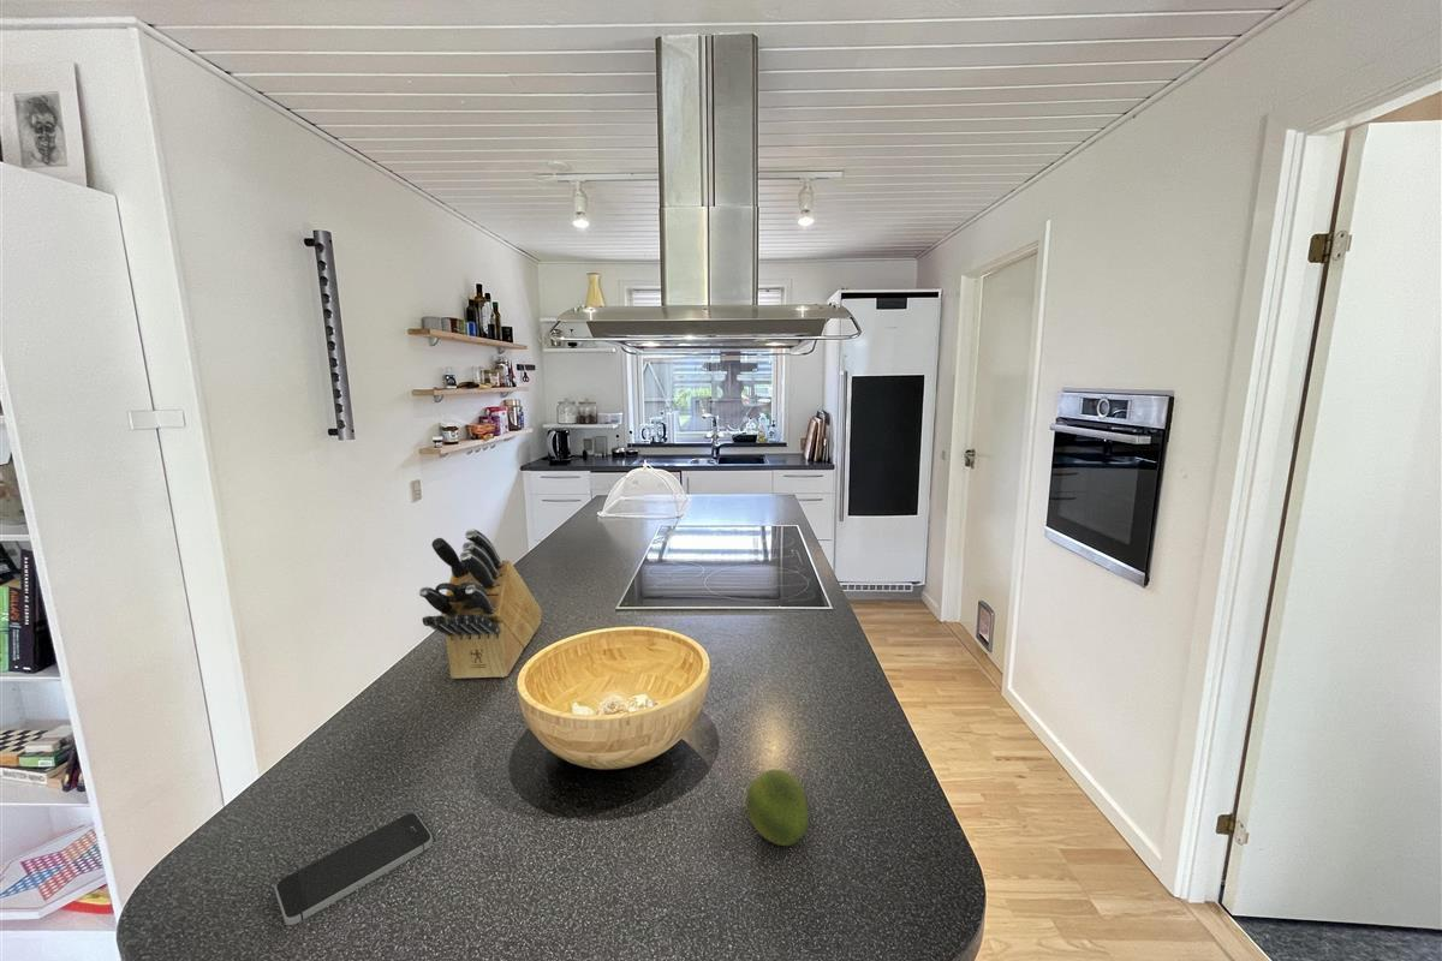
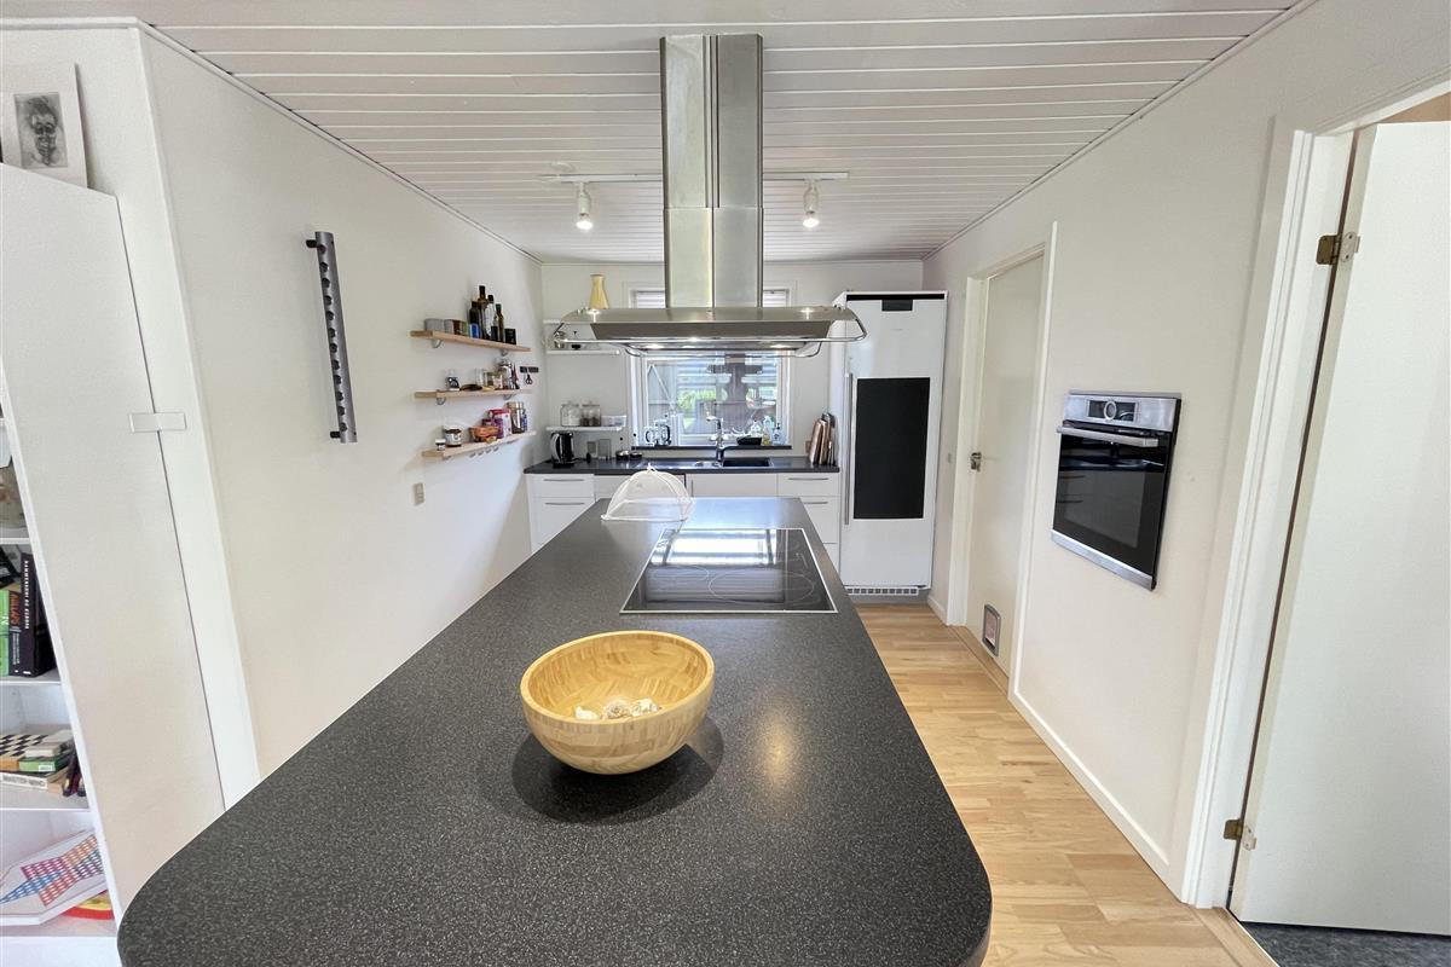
- fruit [745,768,810,847]
- knife block [418,527,543,680]
- smartphone [274,812,434,926]
